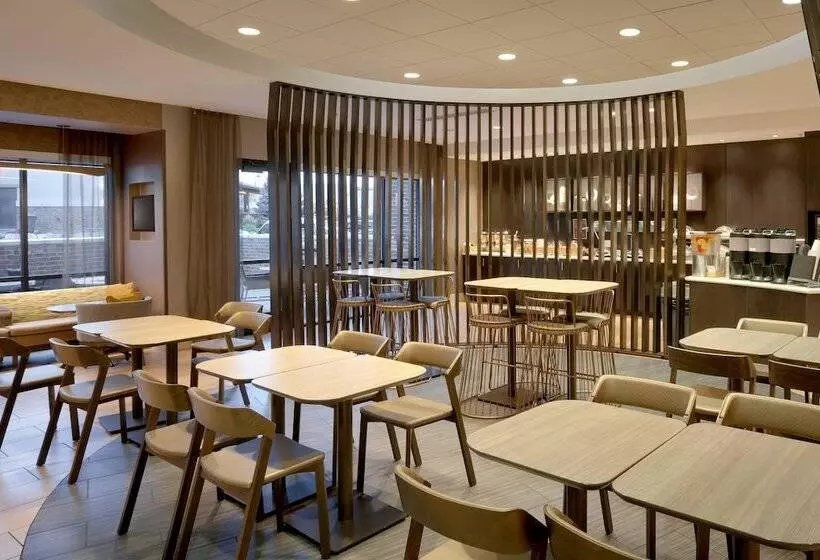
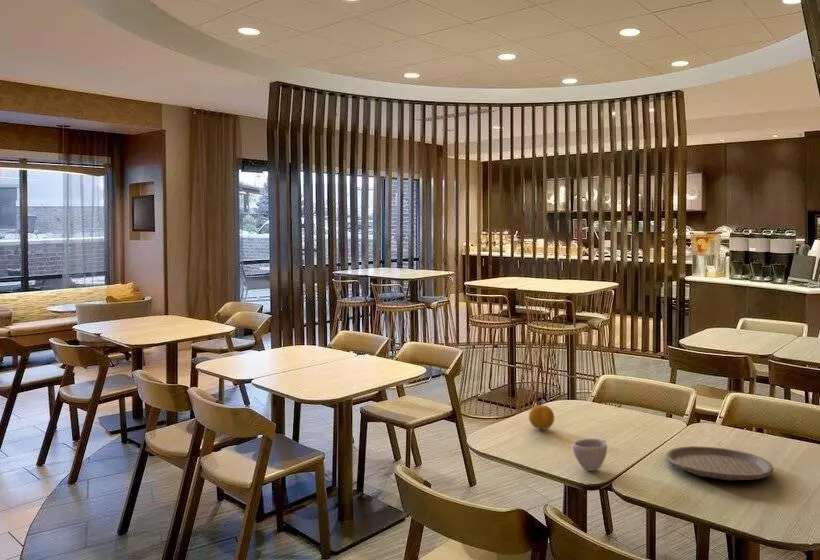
+ fruit [528,404,555,430]
+ cup [572,438,608,472]
+ plate [665,445,774,481]
